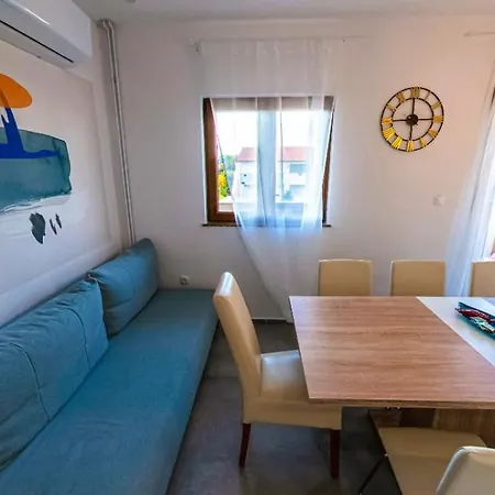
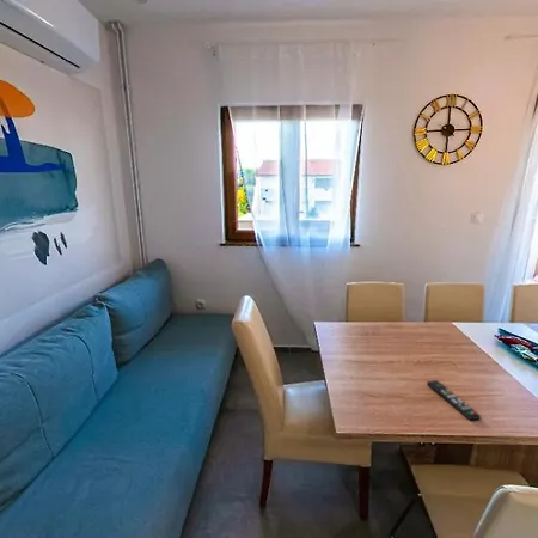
+ remote control [426,379,482,421]
